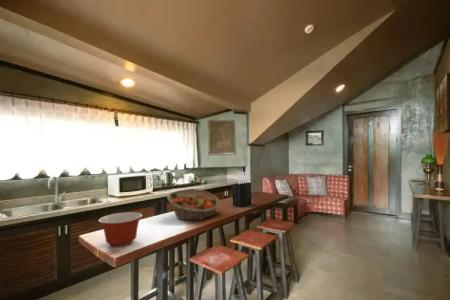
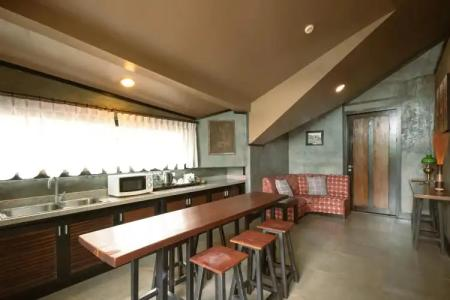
- fruit basket [166,188,221,221]
- mixing bowl [98,211,143,248]
- knife block [232,170,253,208]
